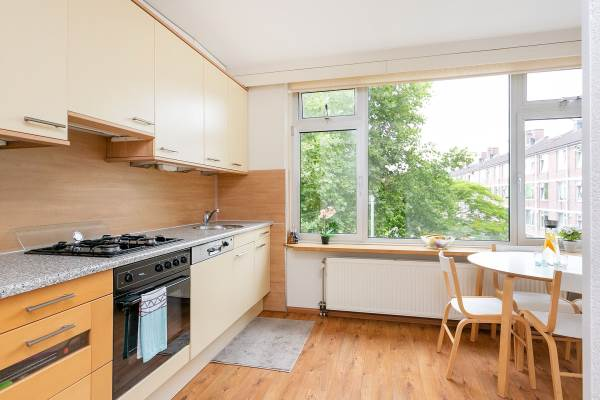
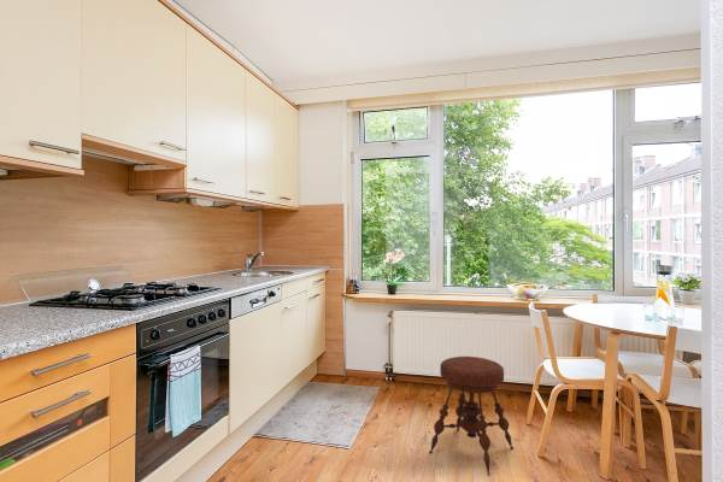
+ stool [428,355,515,477]
